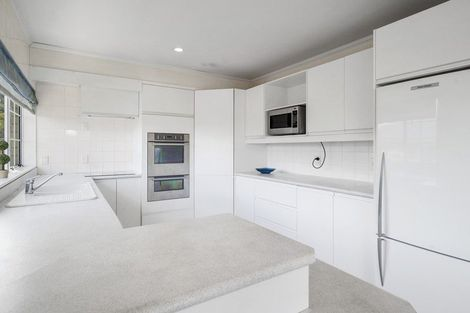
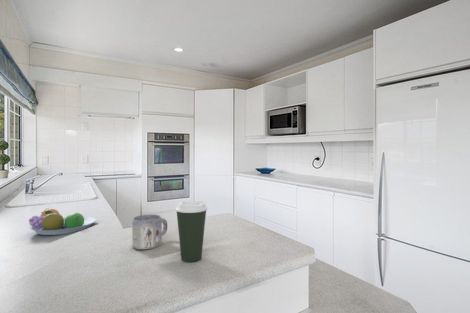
+ mug [131,214,168,251]
+ coffee cup [175,200,208,263]
+ fruit bowl [28,207,97,236]
